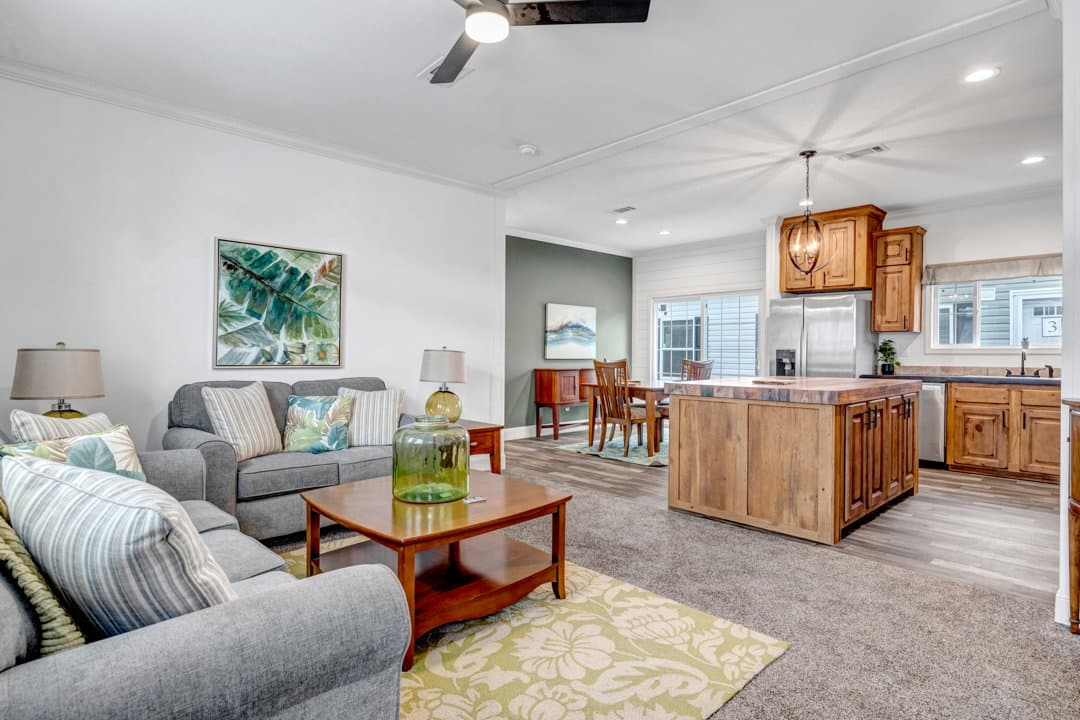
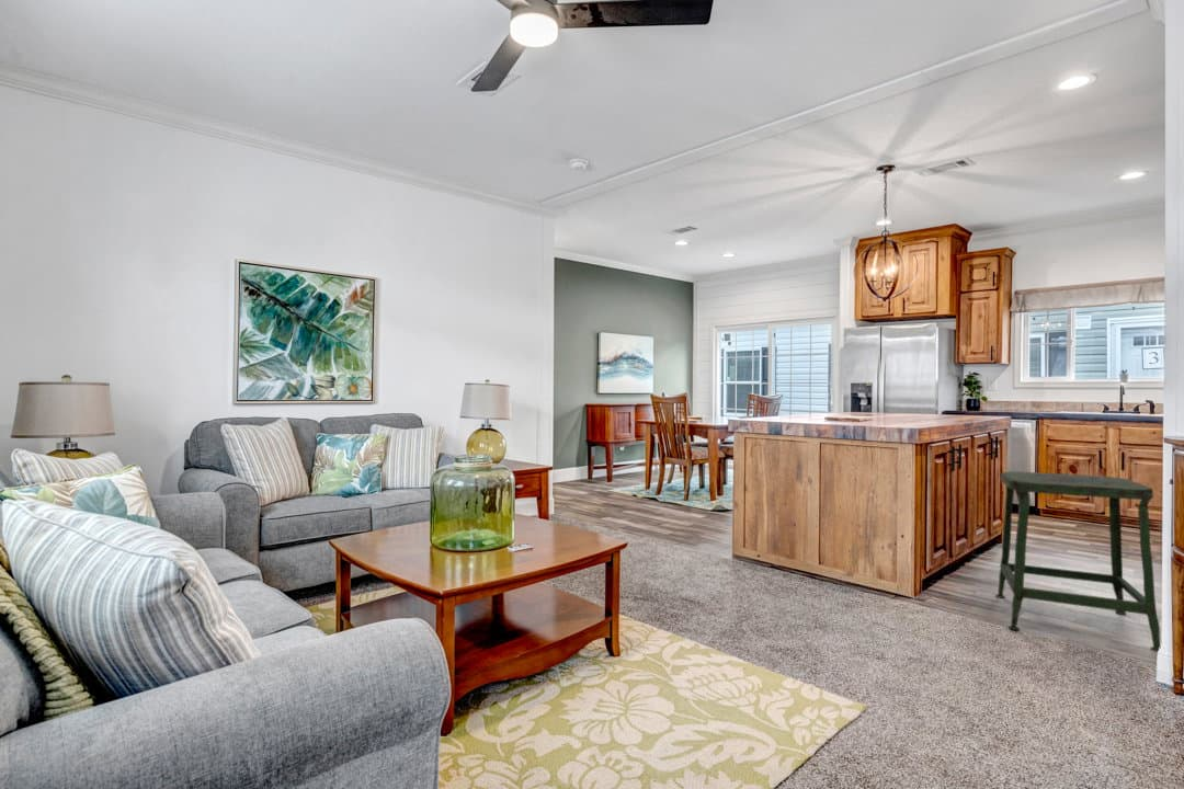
+ stool [994,470,1161,653]
